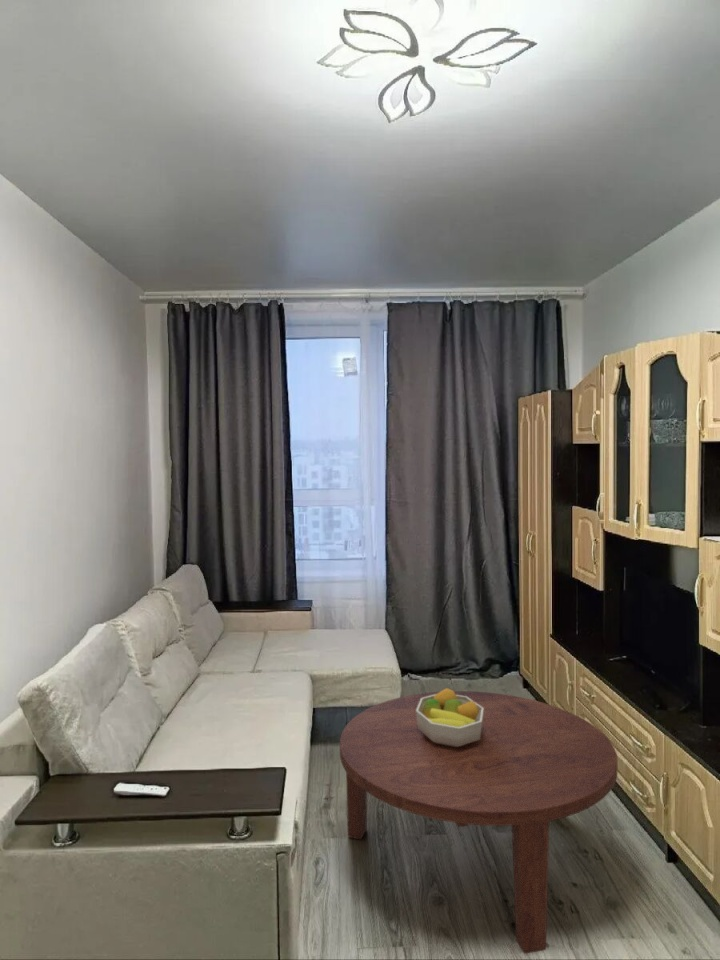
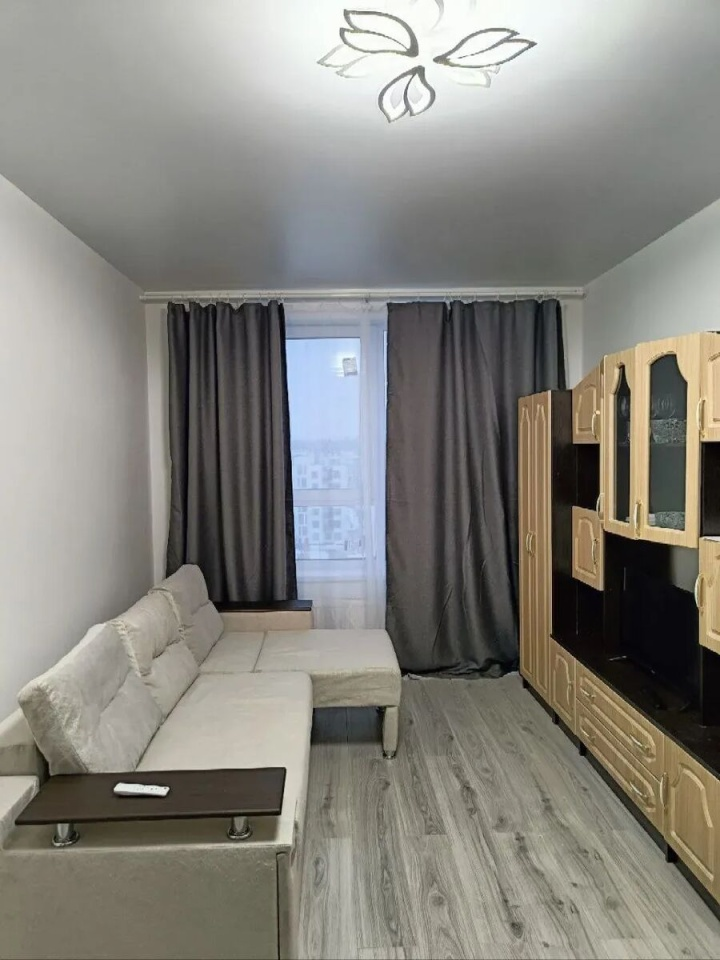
- fruit bowl [416,687,483,747]
- coffee table [339,690,618,955]
